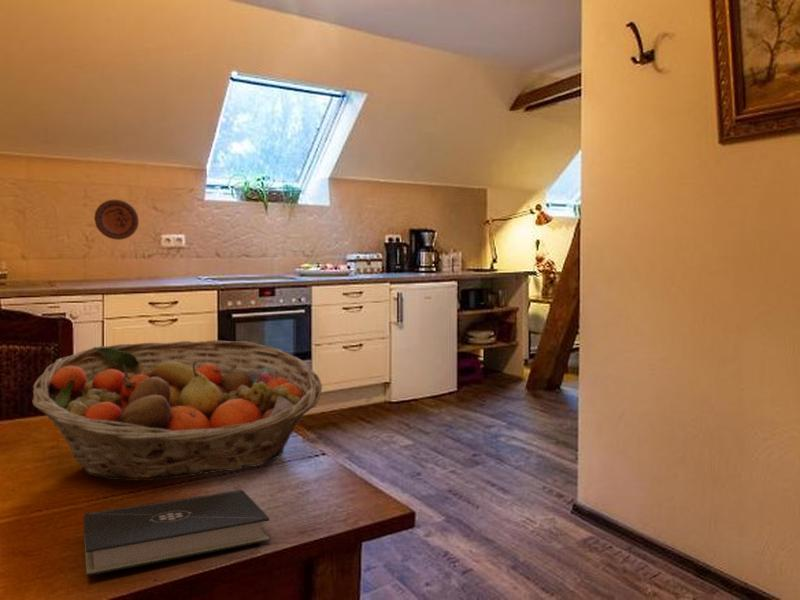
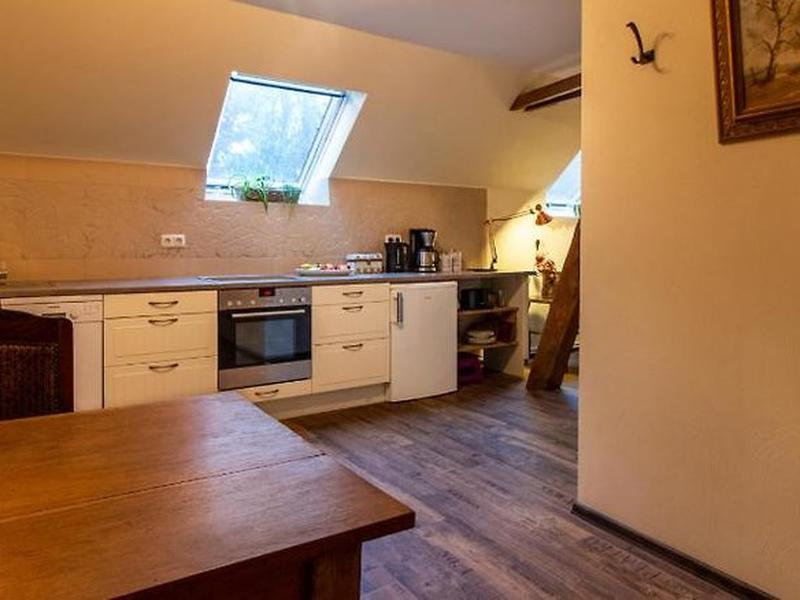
- book [83,489,271,577]
- fruit basket [31,339,323,482]
- decorative plate [93,199,140,241]
